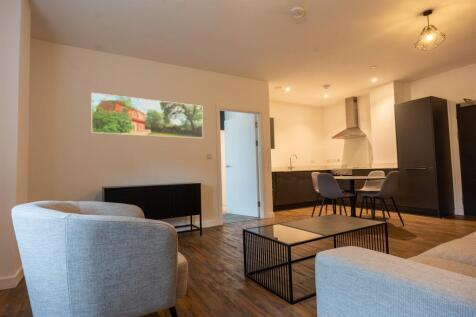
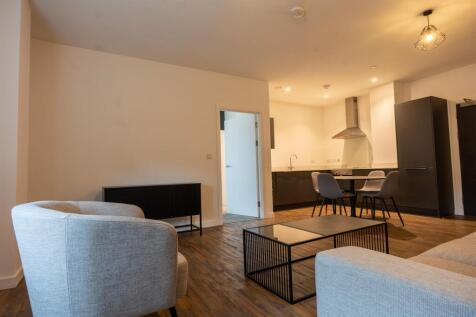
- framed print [90,92,204,139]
